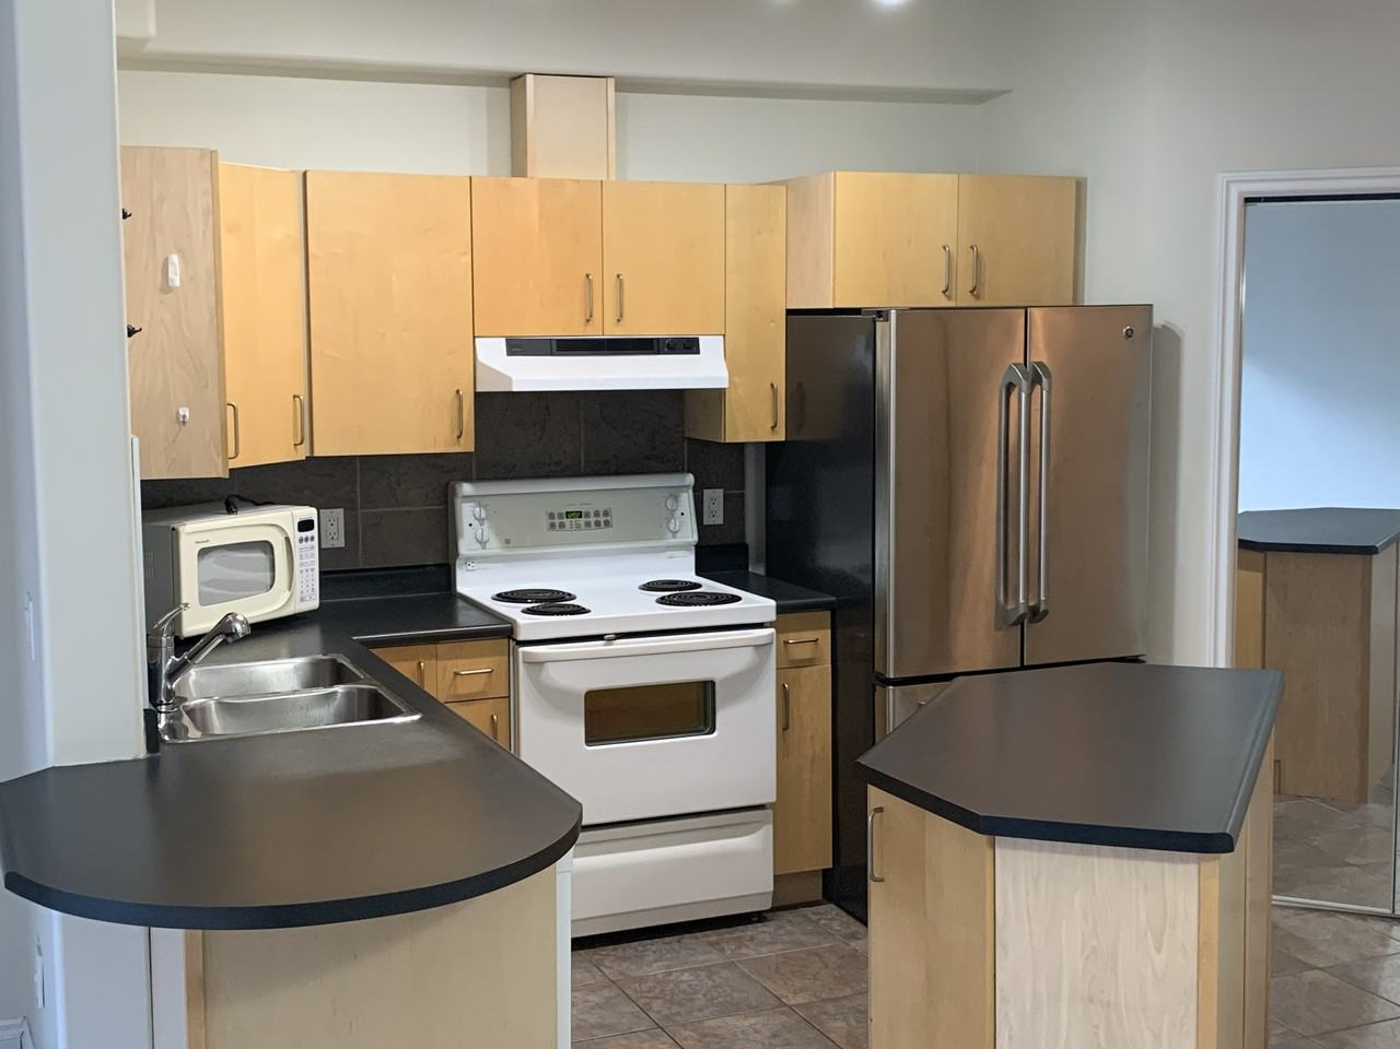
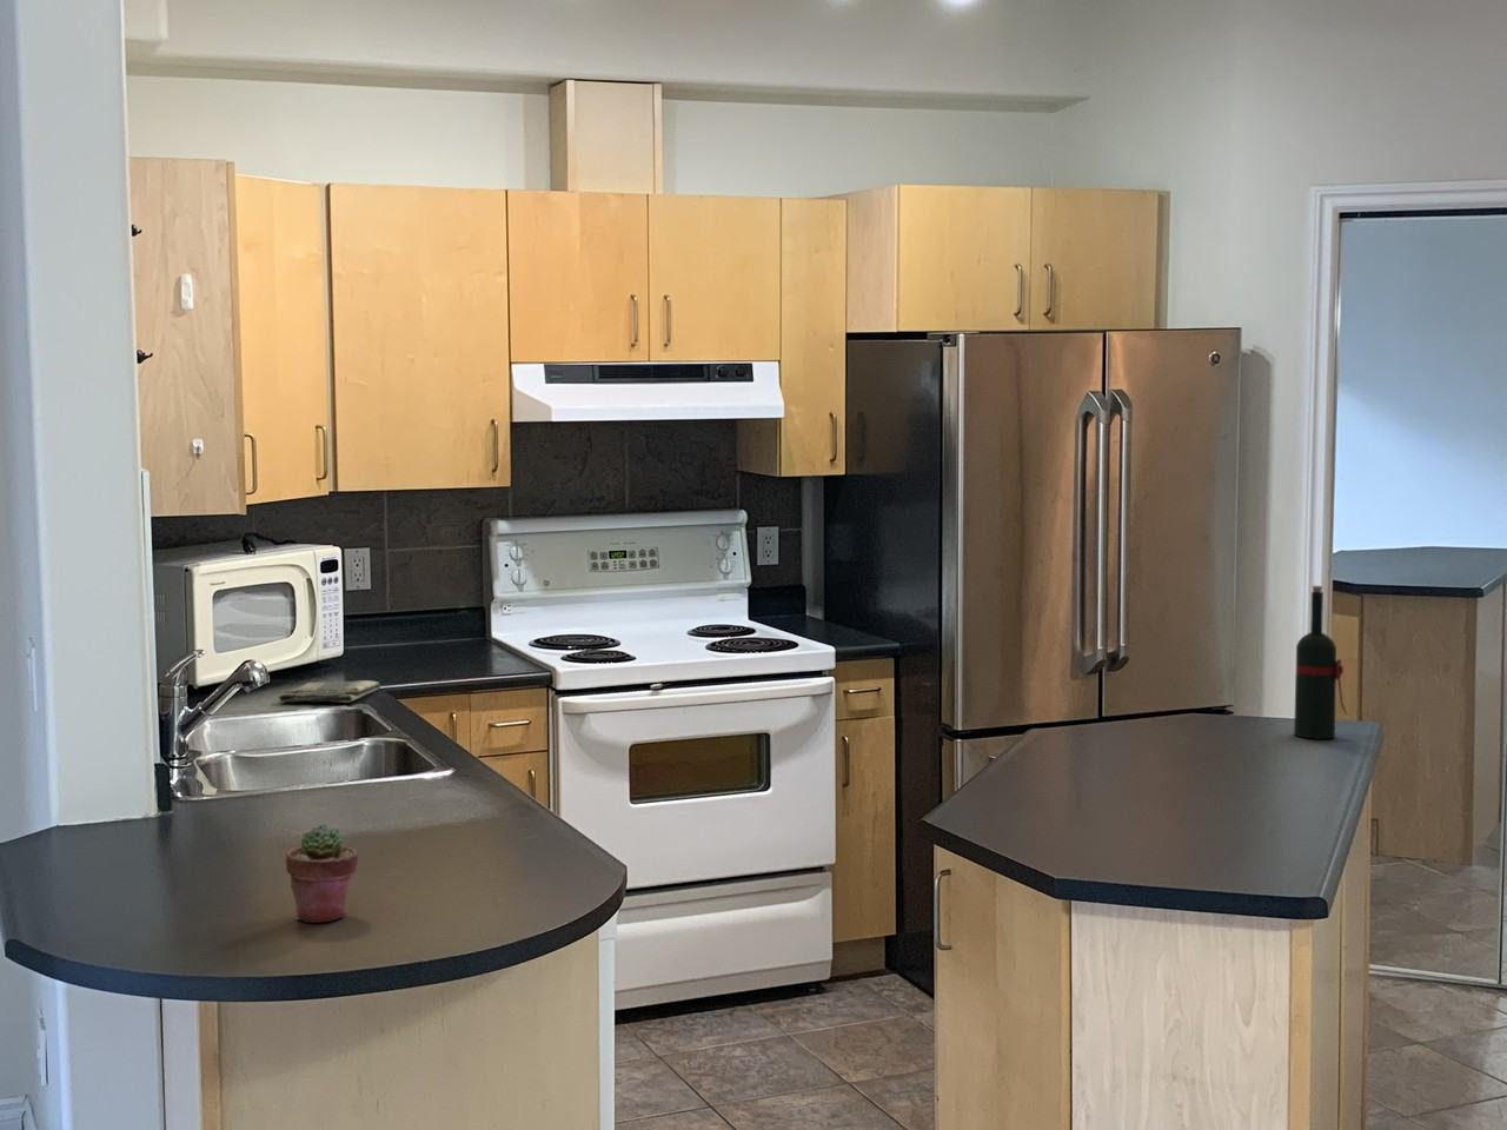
+ wine bottle [1292,585,1349,741]
+ potted succulent [284,823,360,923]
+ dish towel [276,679,381,704]
